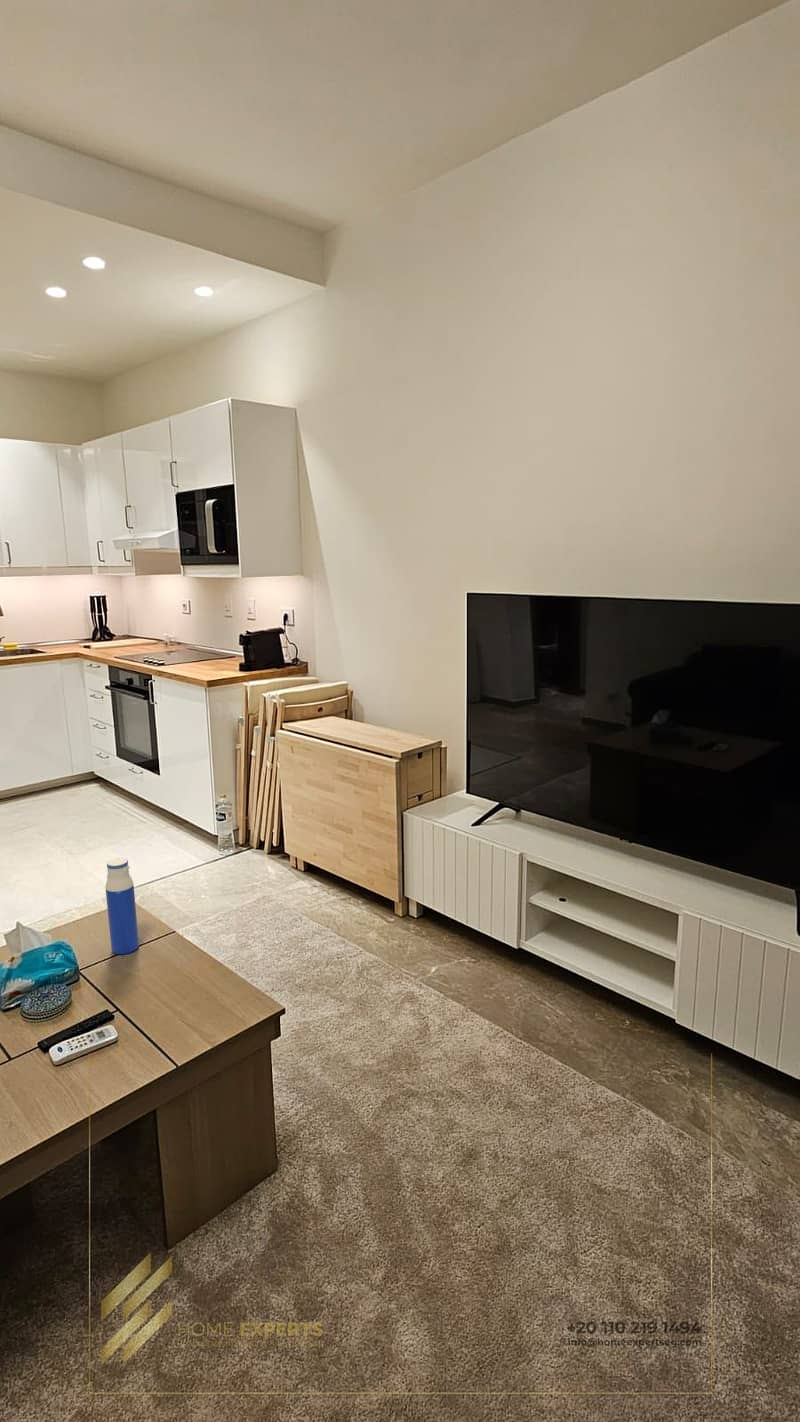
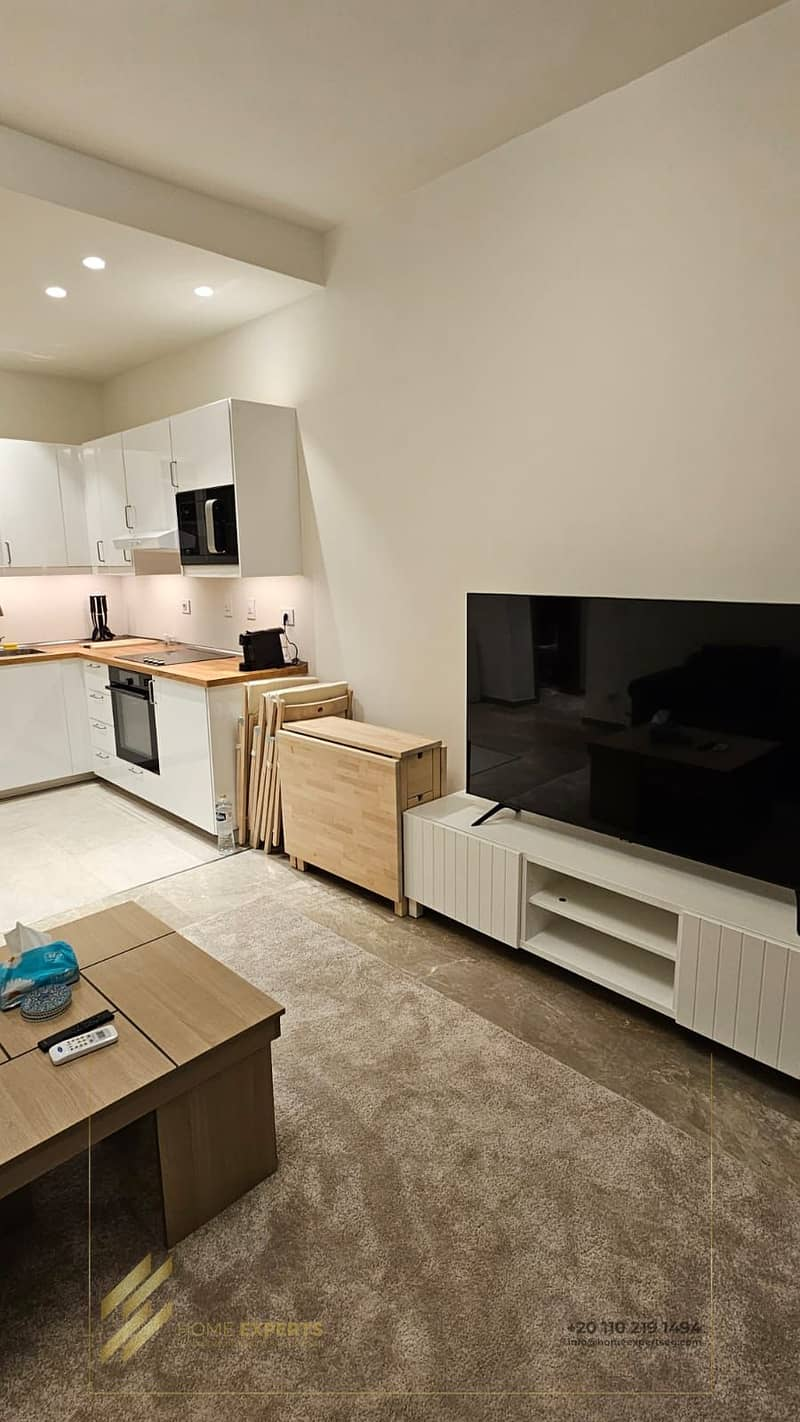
- water bottle [105,857,140,955]
